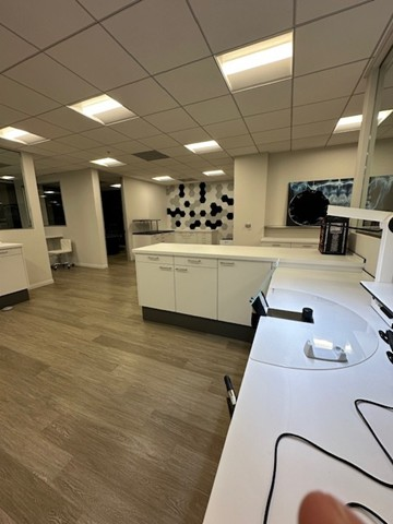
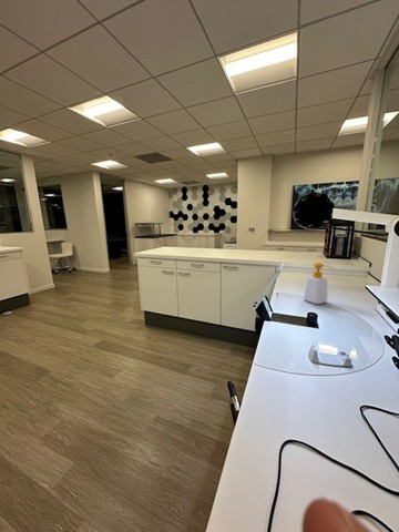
+ soap bottle [303,262,336,305]
